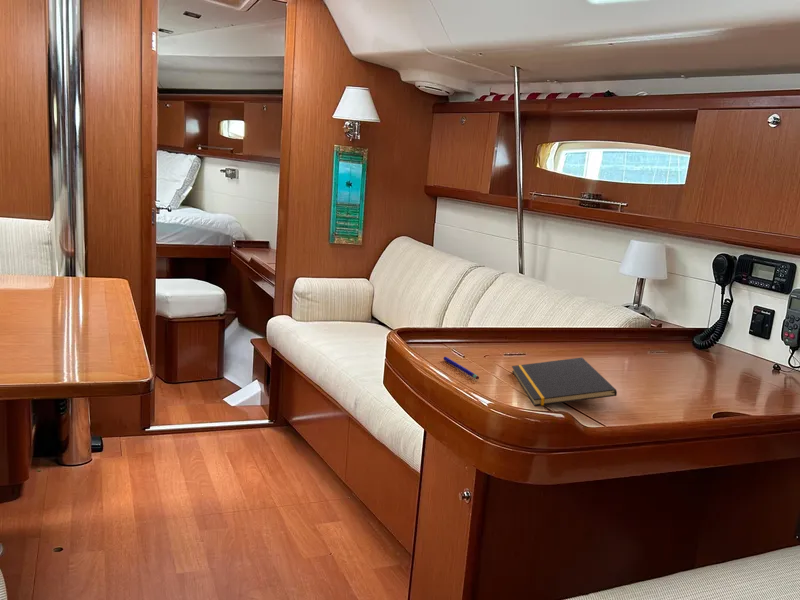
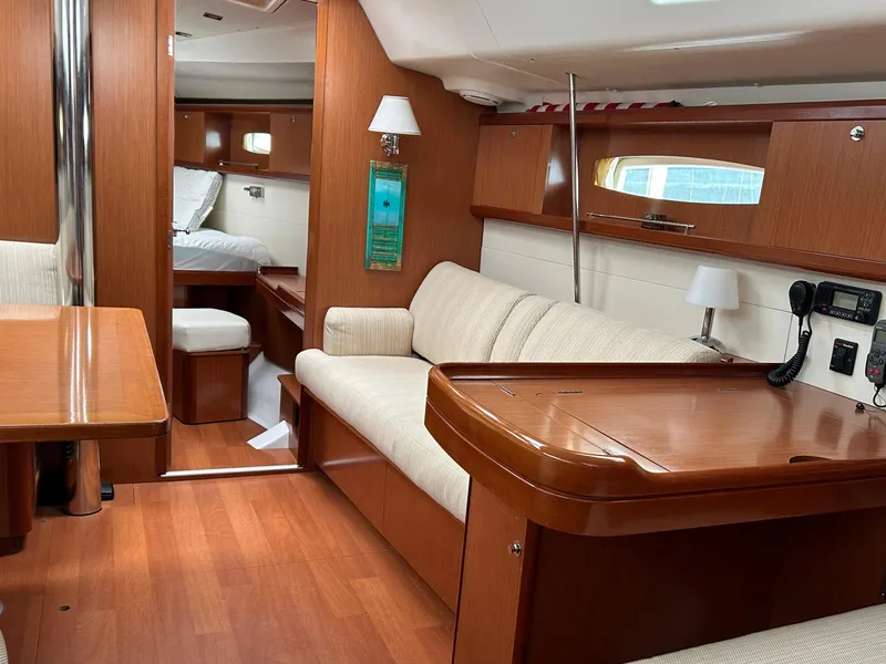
- pen [442,356,480,380]
- notepad [511,357,618,407]
